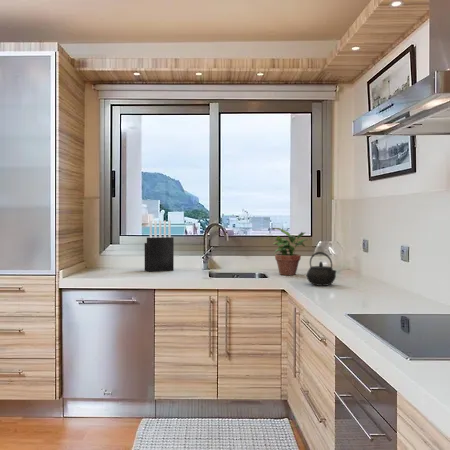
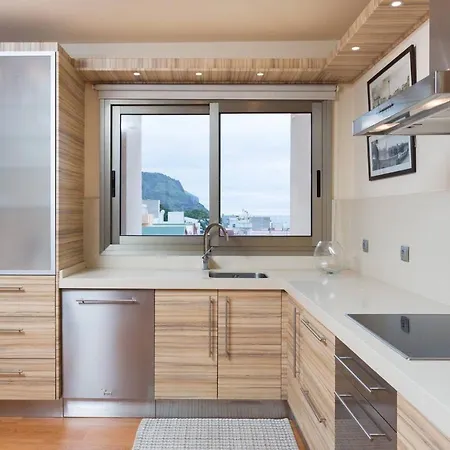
- potted plant [272,227,309,276]
- kettle [305,251,337,287]
- knife block [144,220,175,273]
